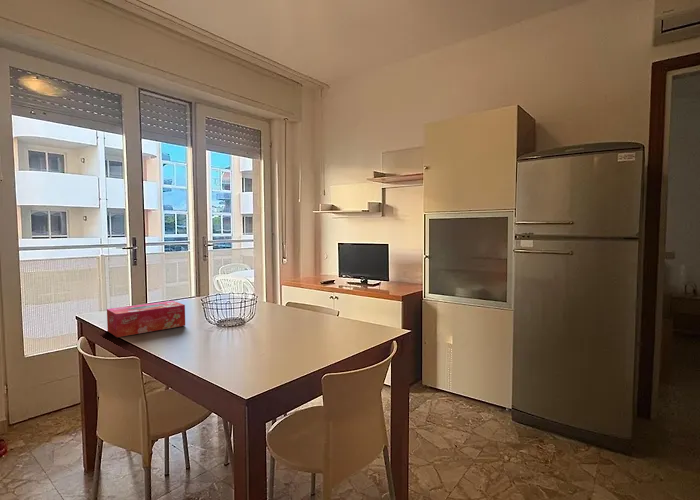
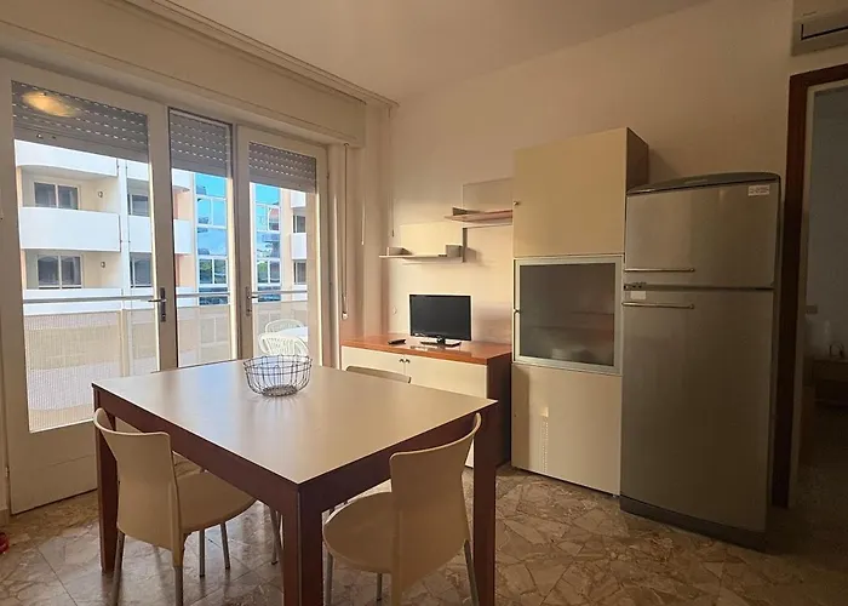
- tissue box [106,300,186,338]
